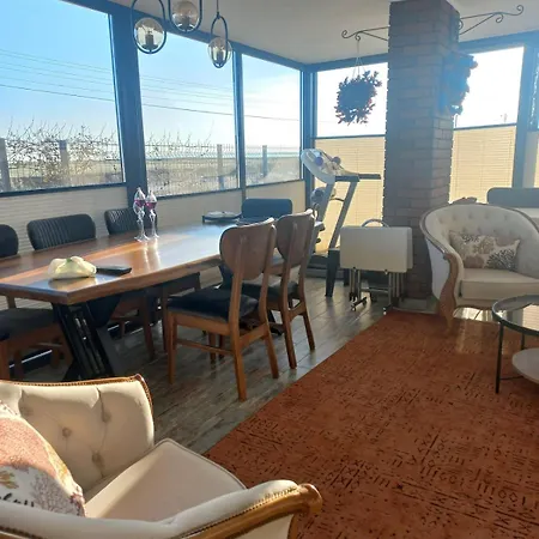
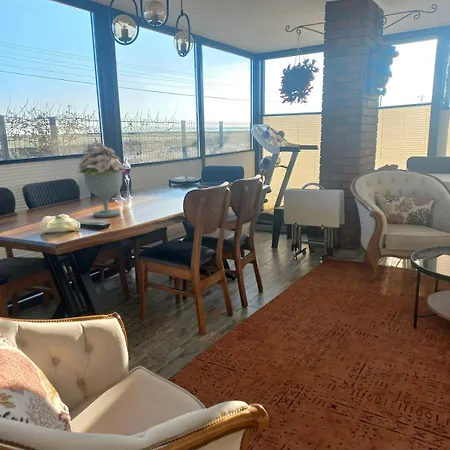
+ bouquet [75,140,126,219]
